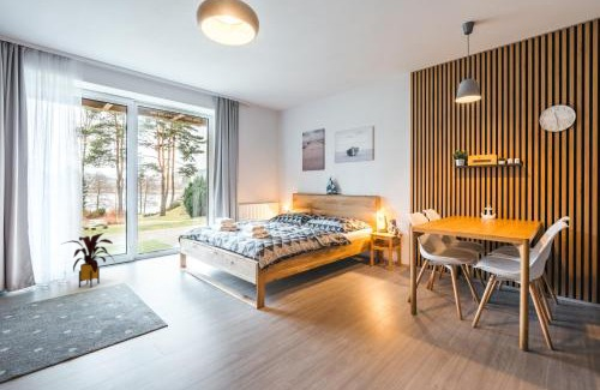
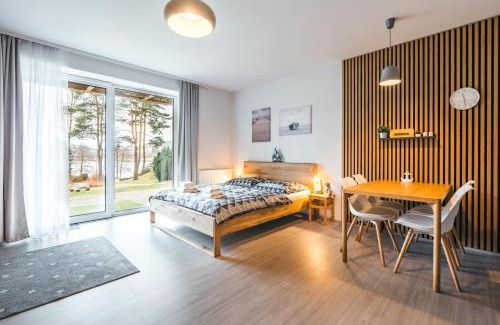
- house plant [60,232,116,288]
